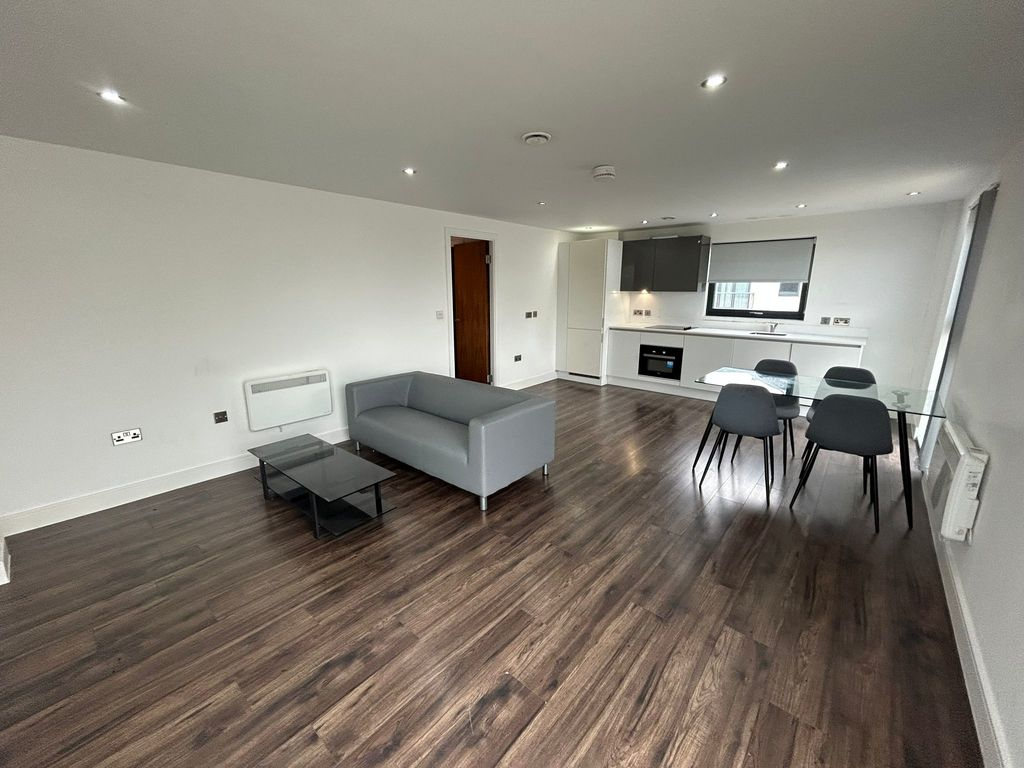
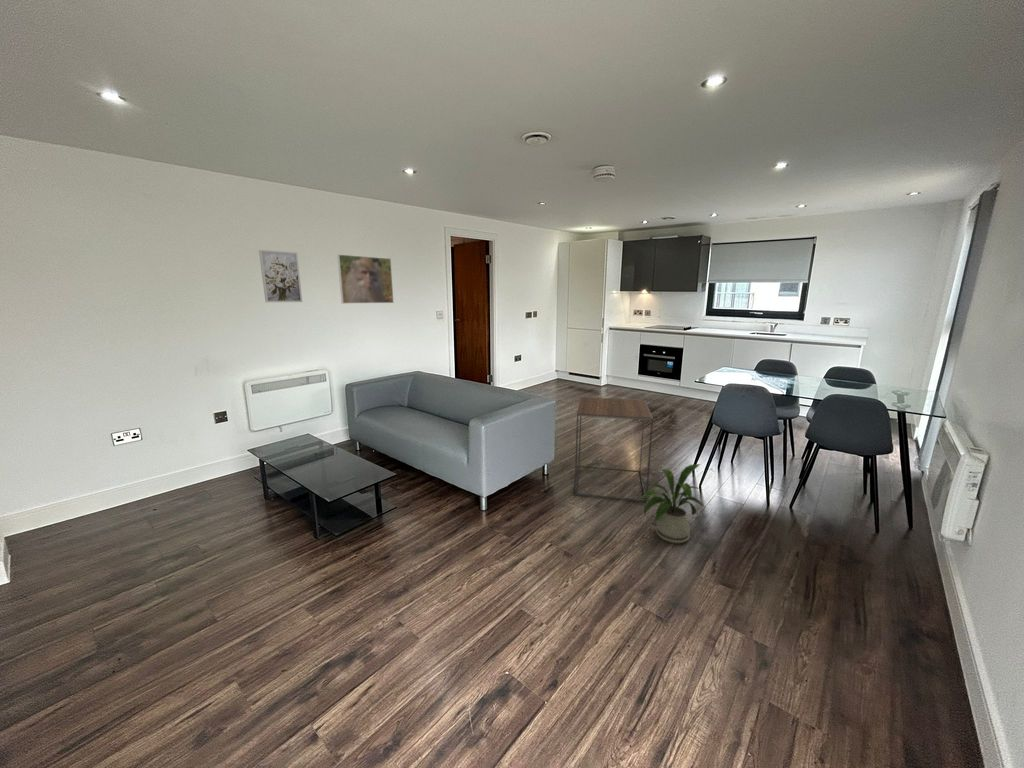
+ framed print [336,253,395,305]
+ wall art [258,249,303,303]
+ house plant [638,463,705,544]
+ side table [573,396,654,503]
